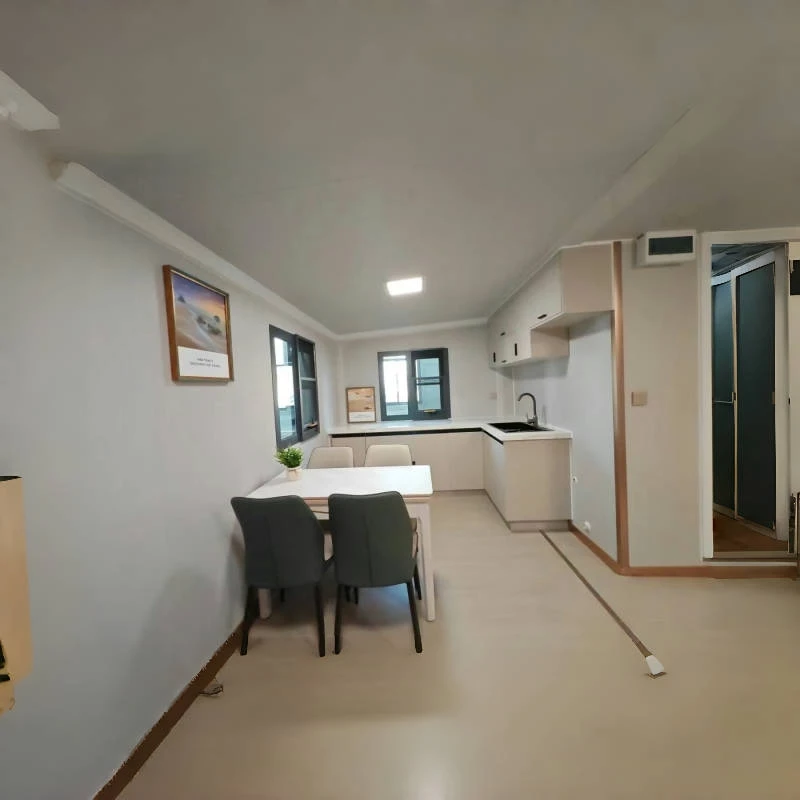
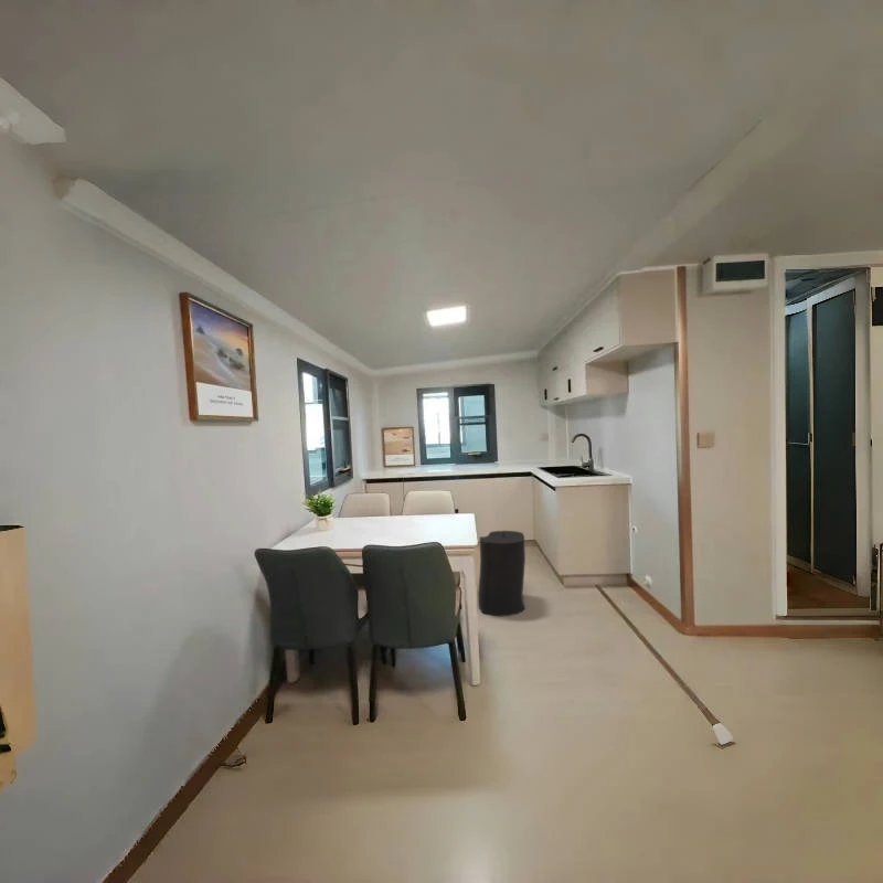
+ trash can [477,530,526,617]
